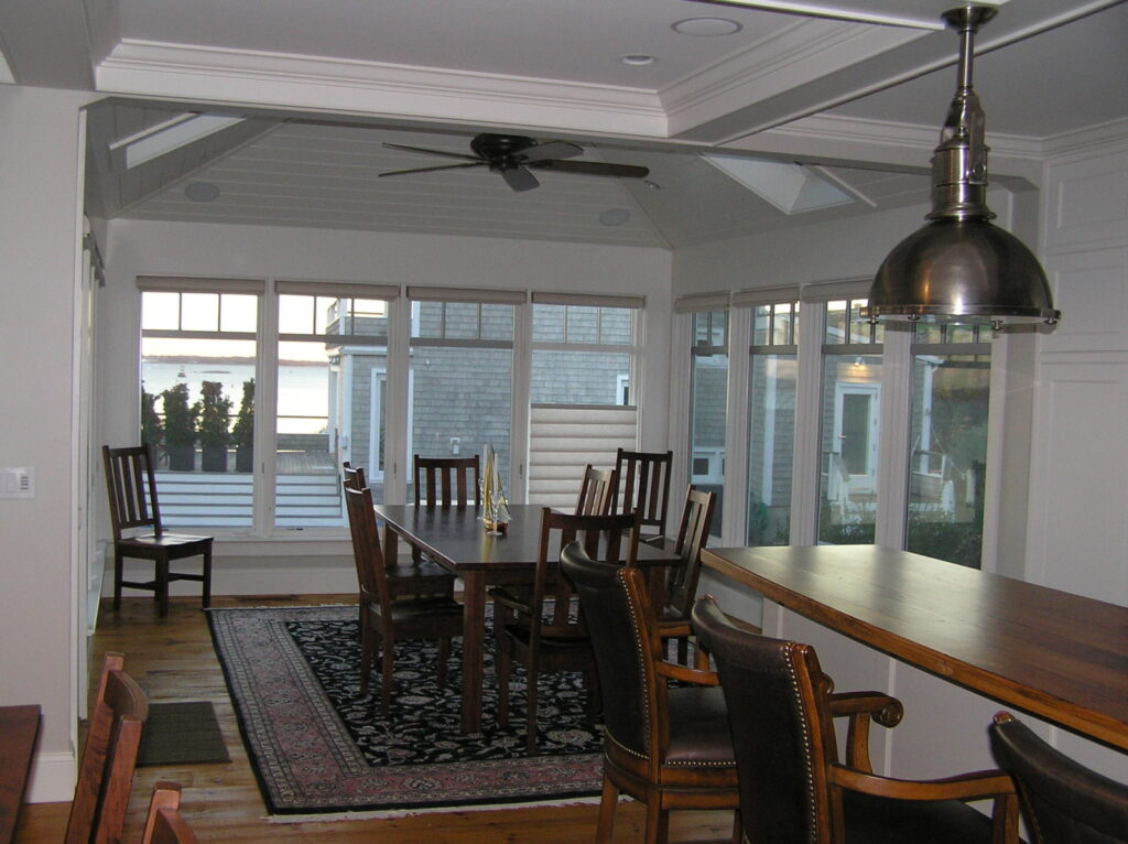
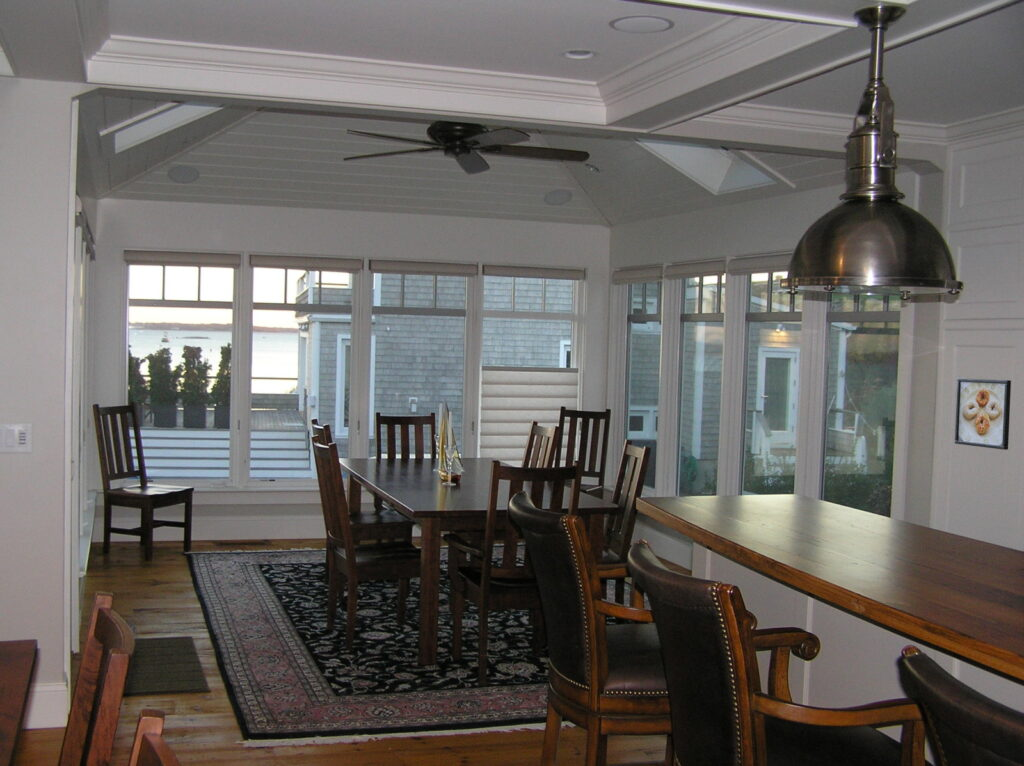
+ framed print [954,377,1012,451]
